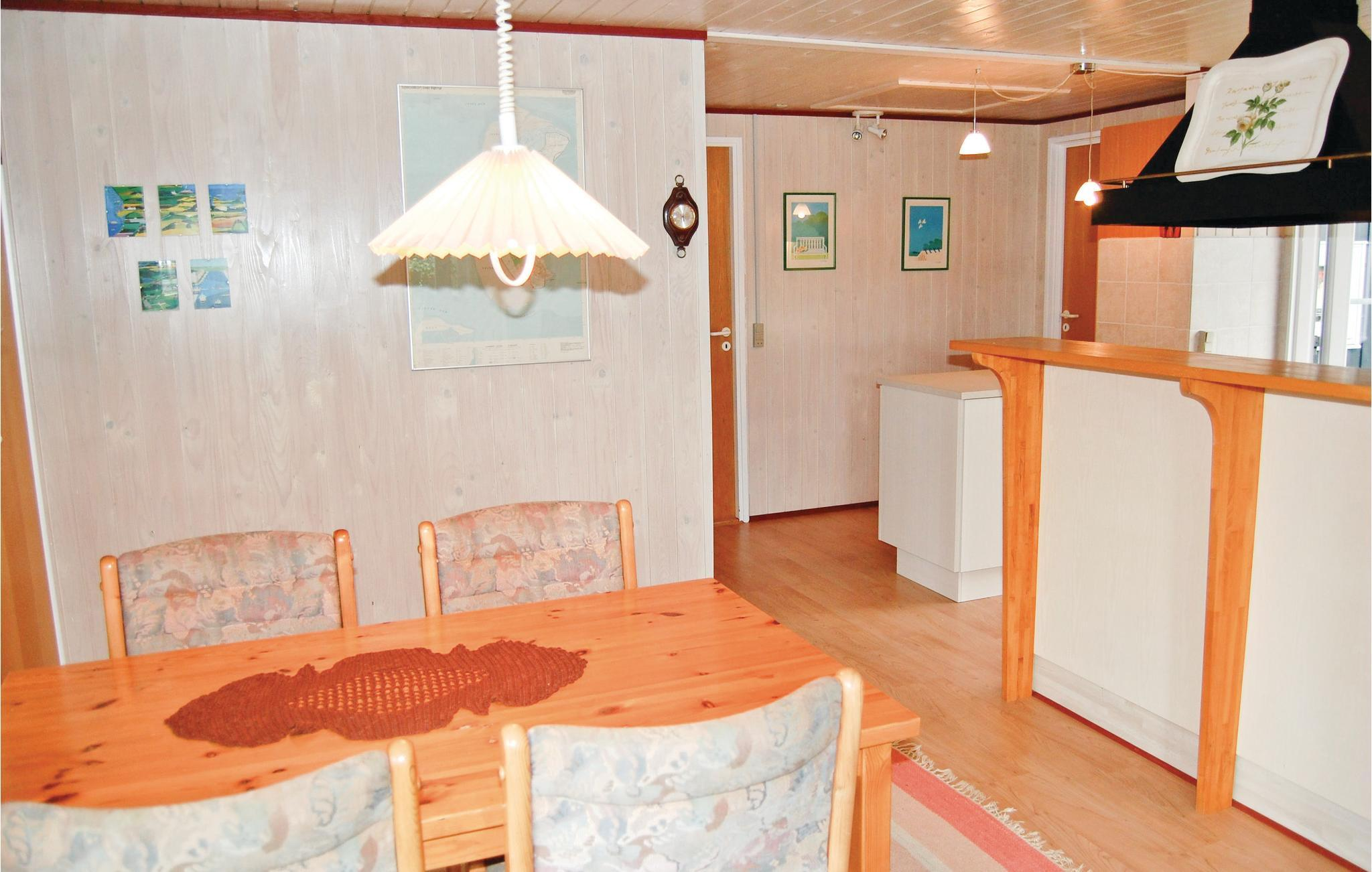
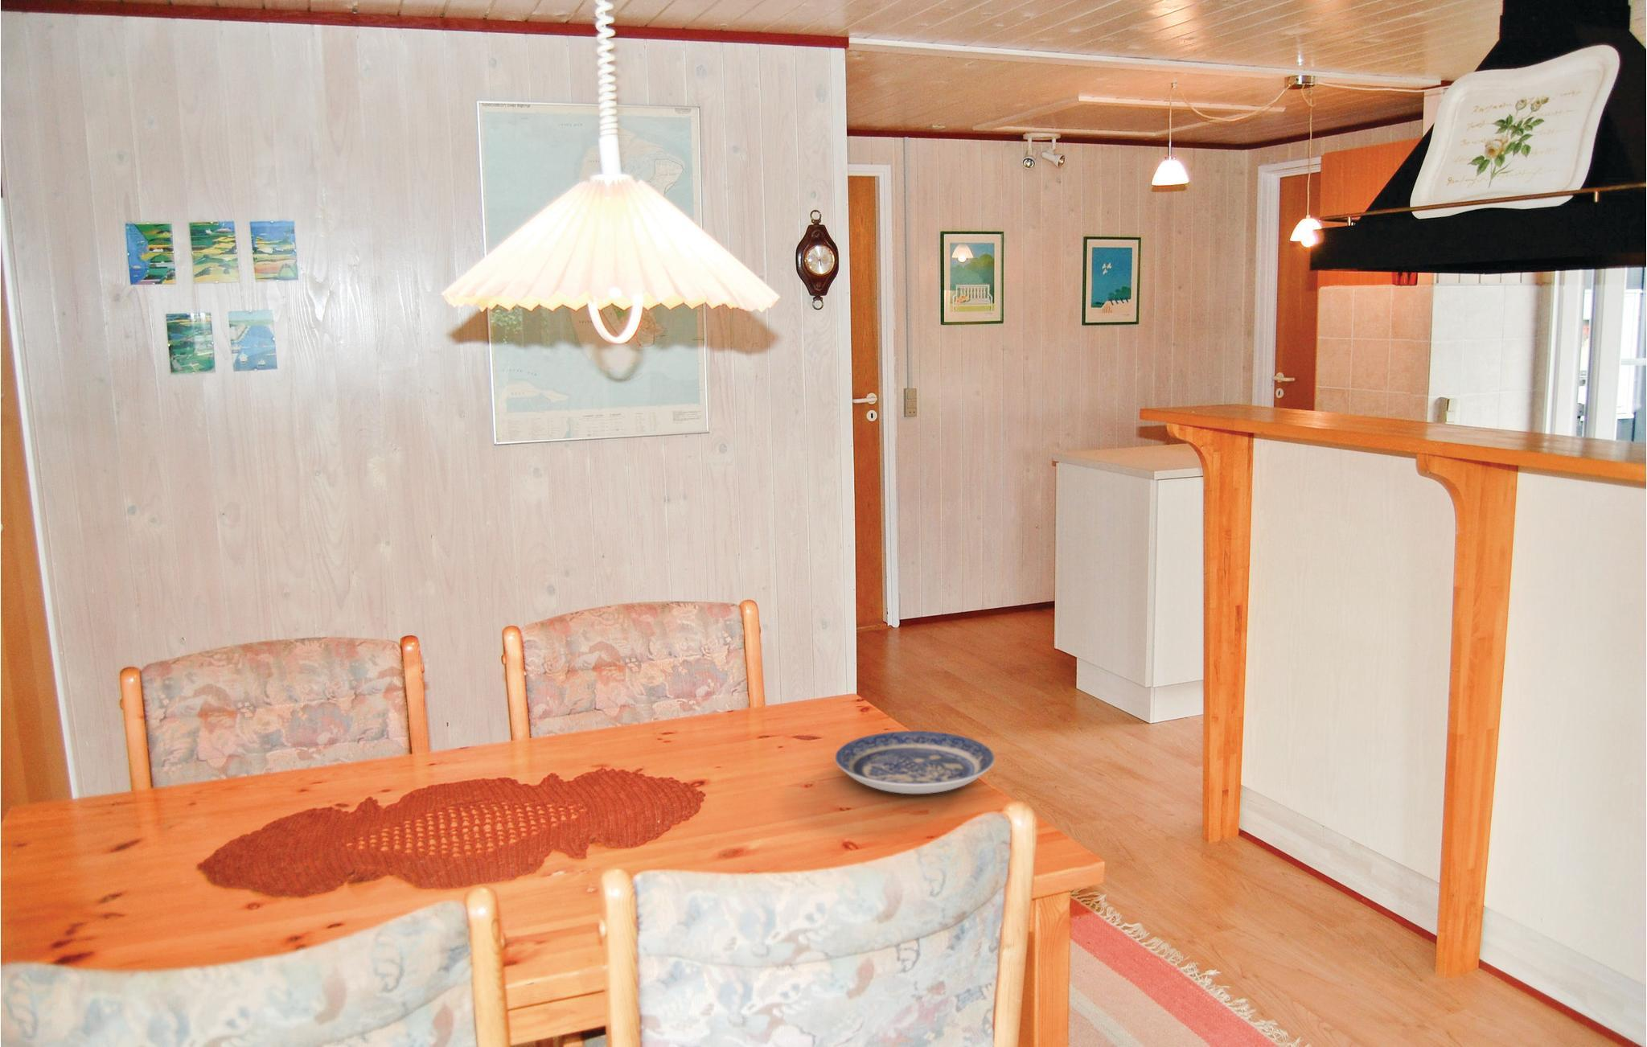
+ plate [834,730,995,795]
